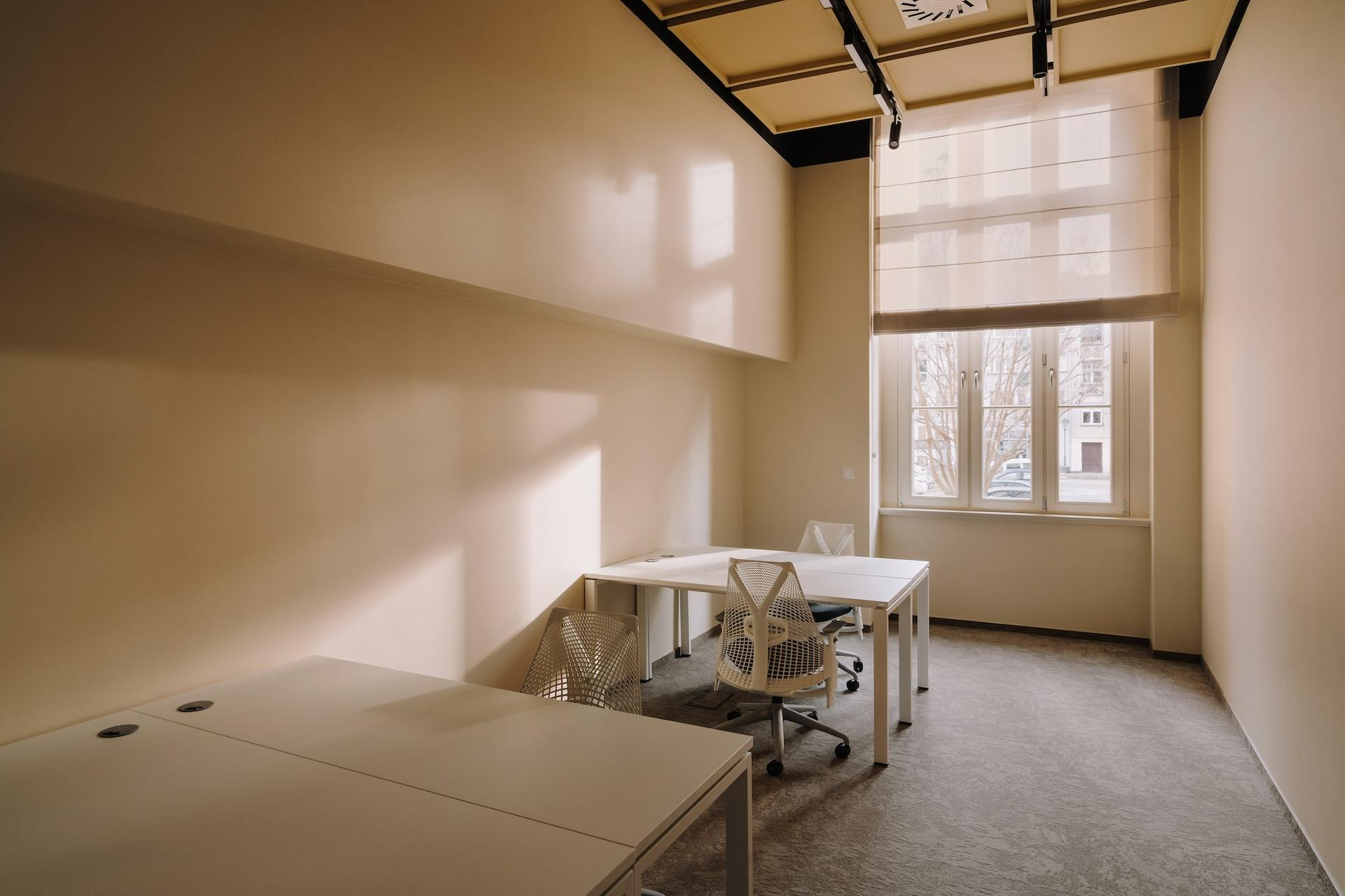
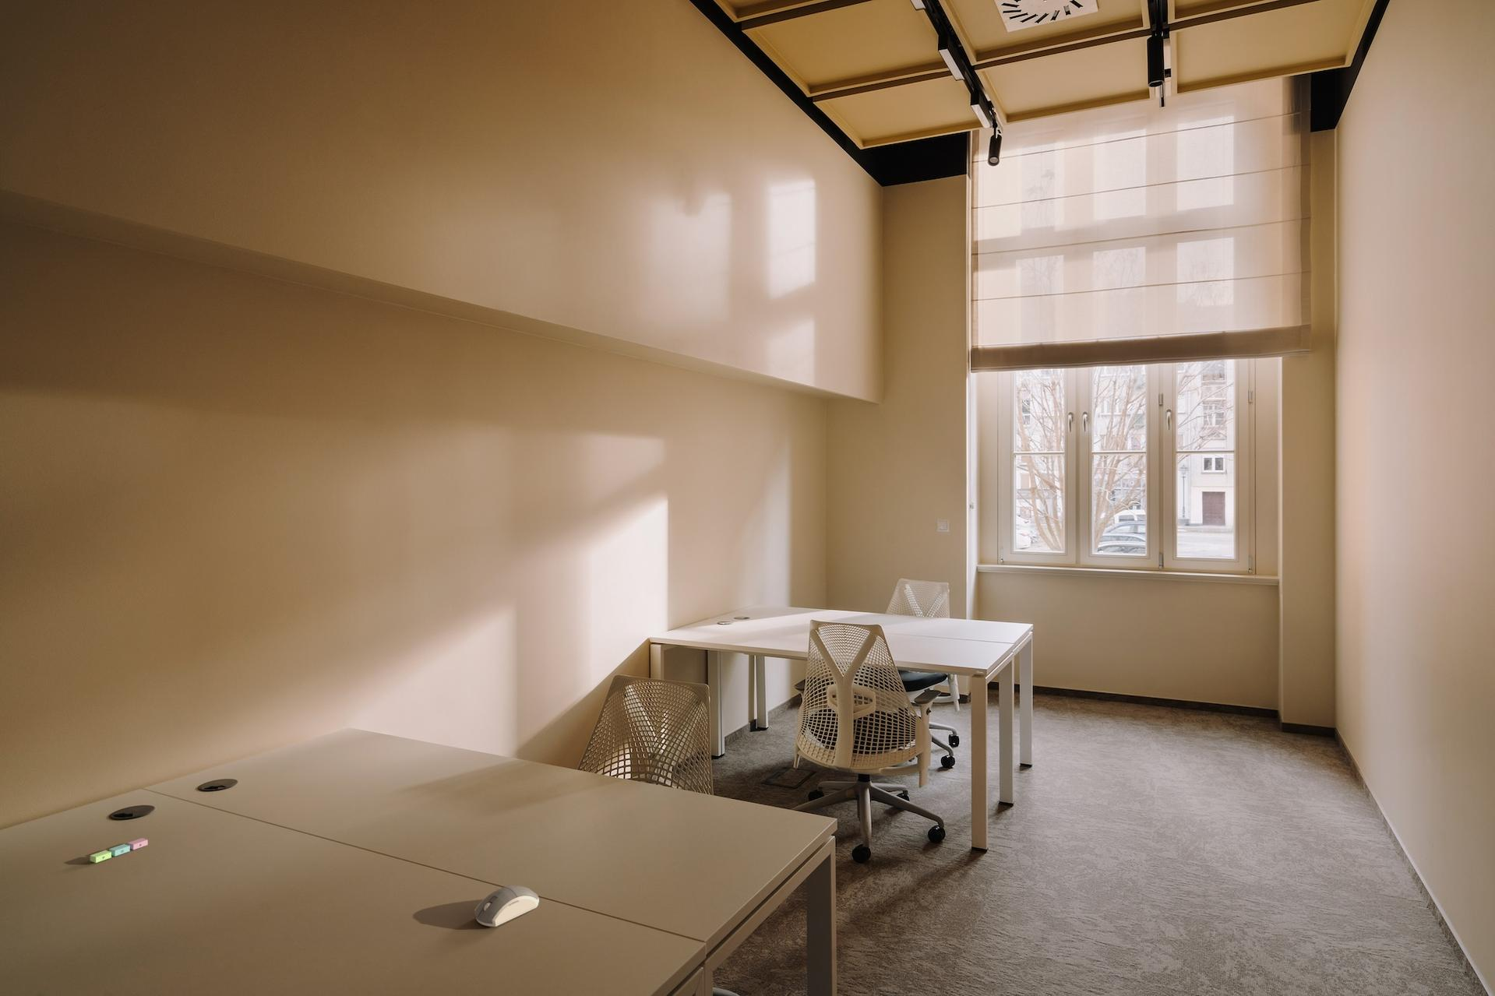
+ computer mouse [474,885,540,927]
+ sticky notes [90,837,149,864]
